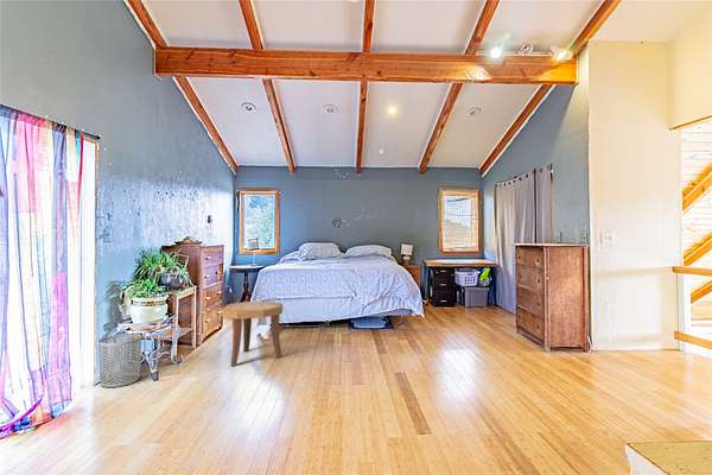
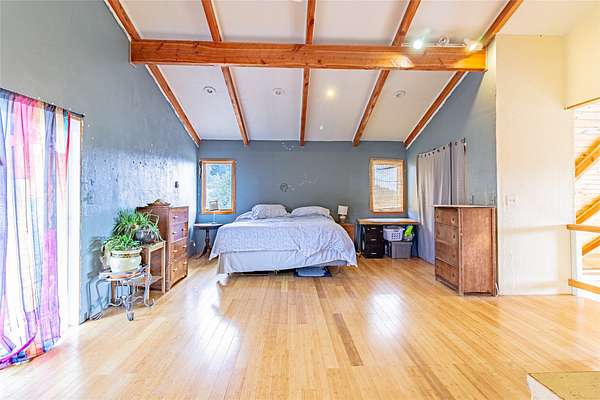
- side table [221,300,284,367]
- waste bin [97,332,144,388]
